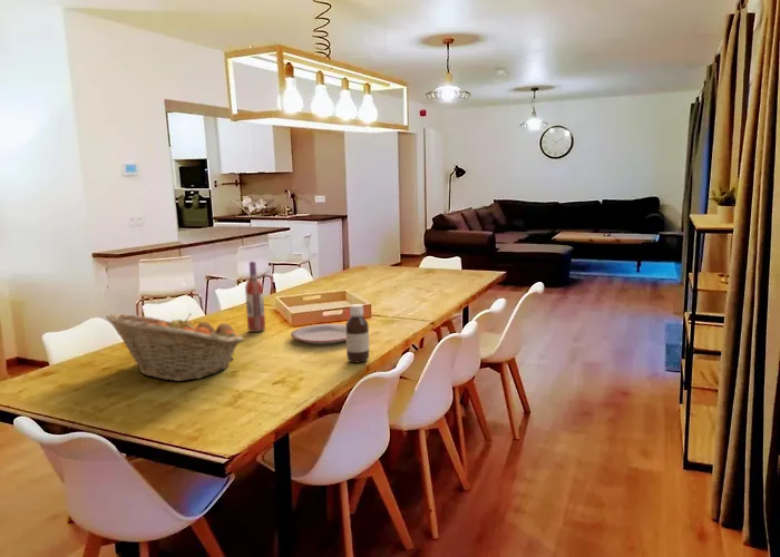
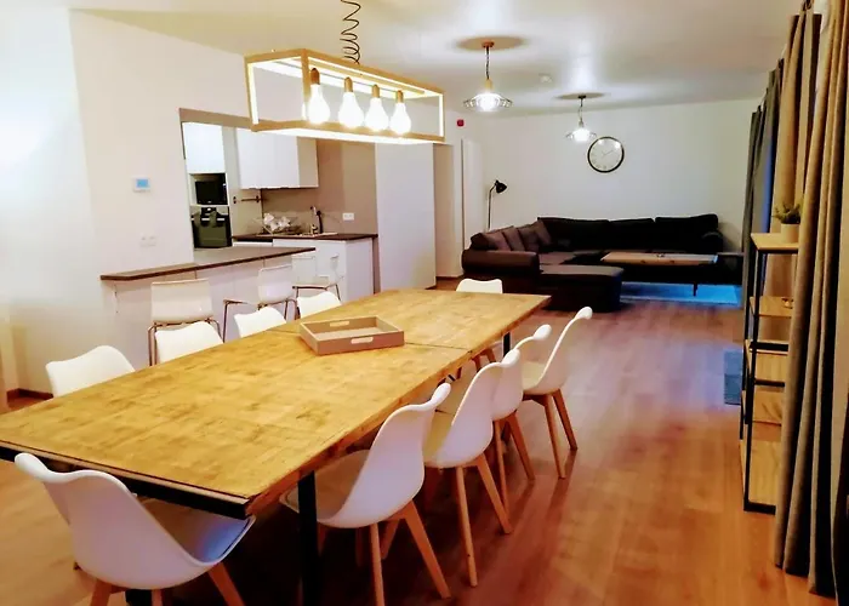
- plate [290,323,347,345]
- bottle [345,303,370,363]
- fruit basket [105,312,244,382]
- wine bottle [244,261,266,333]
